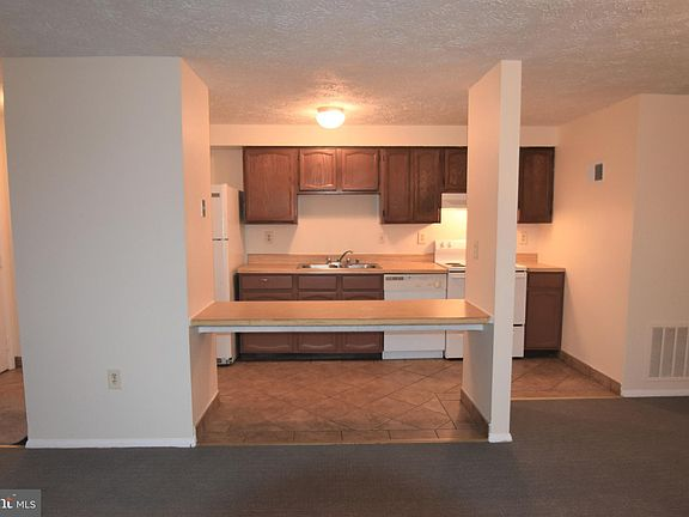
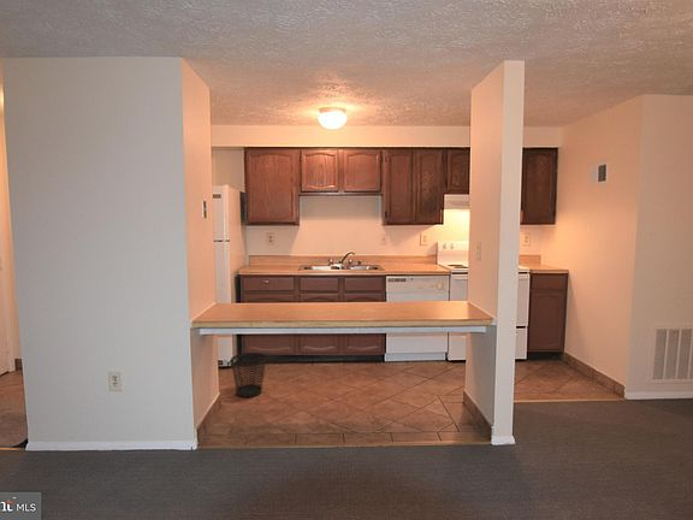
+ wastebasket [230,351,267,398]
